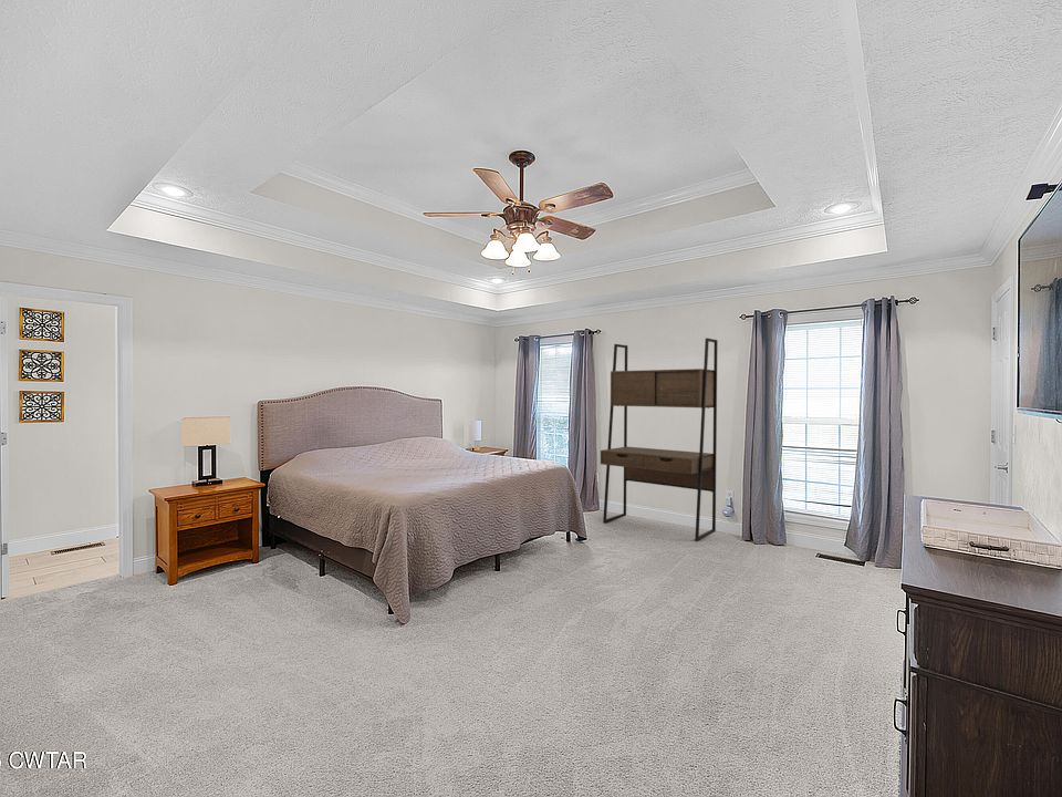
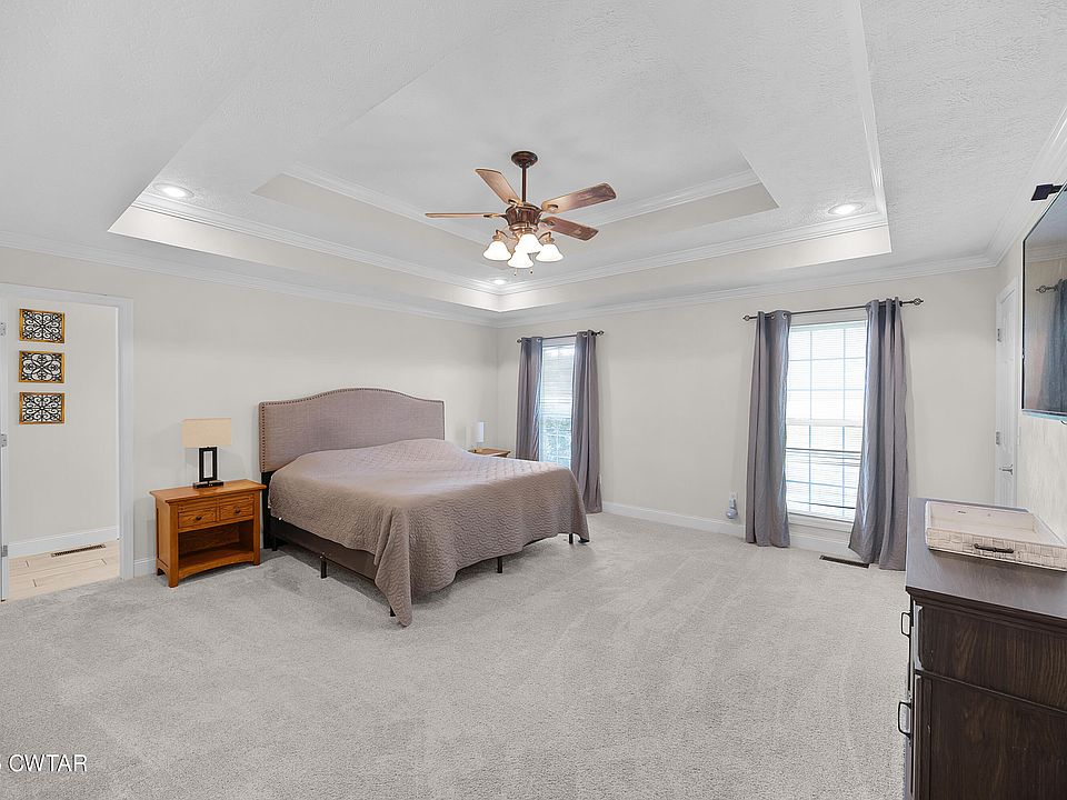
- desk [600,337,719,542]
